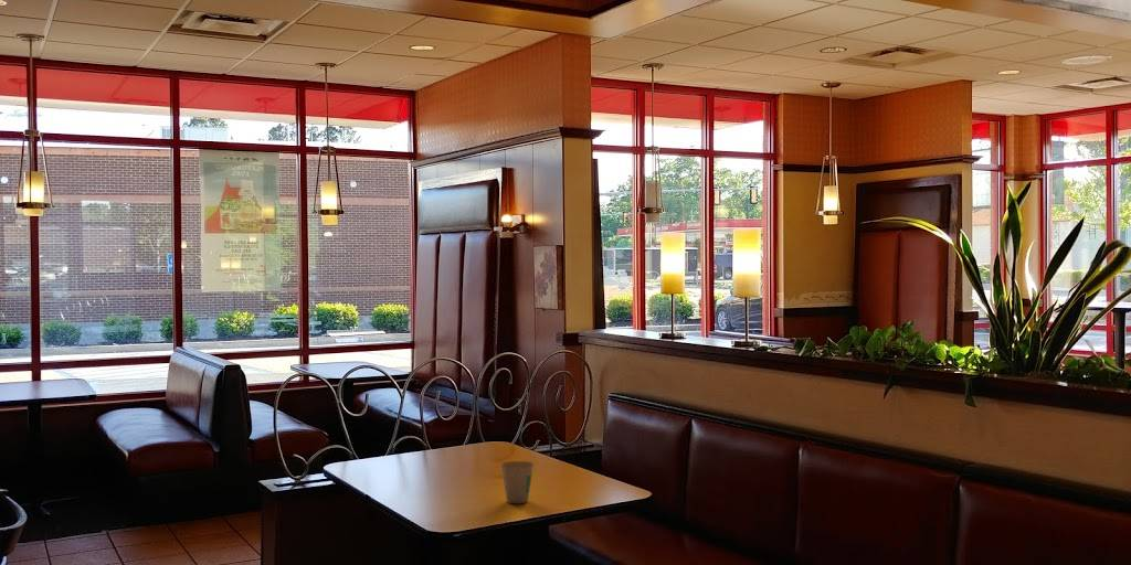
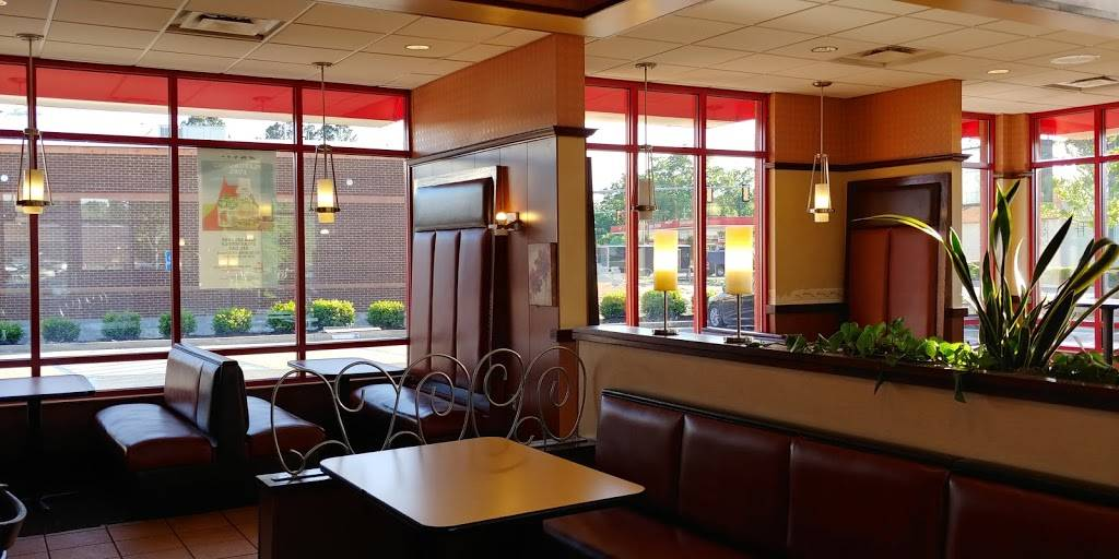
- paper cup [500,460,535,504]
